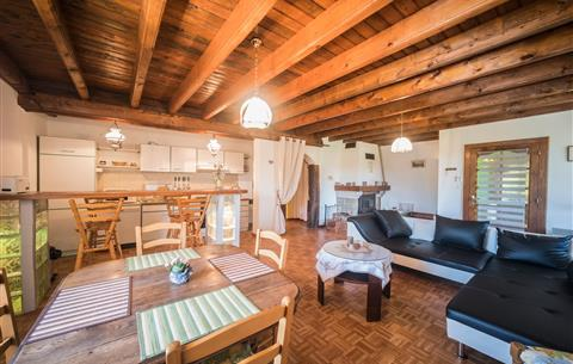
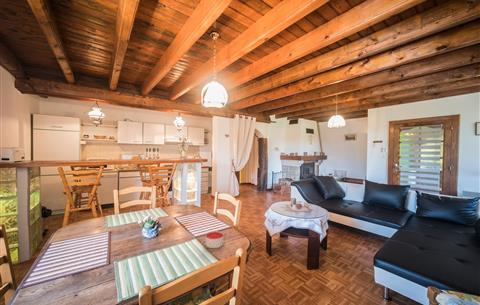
+ candle [205,230,224,249]
